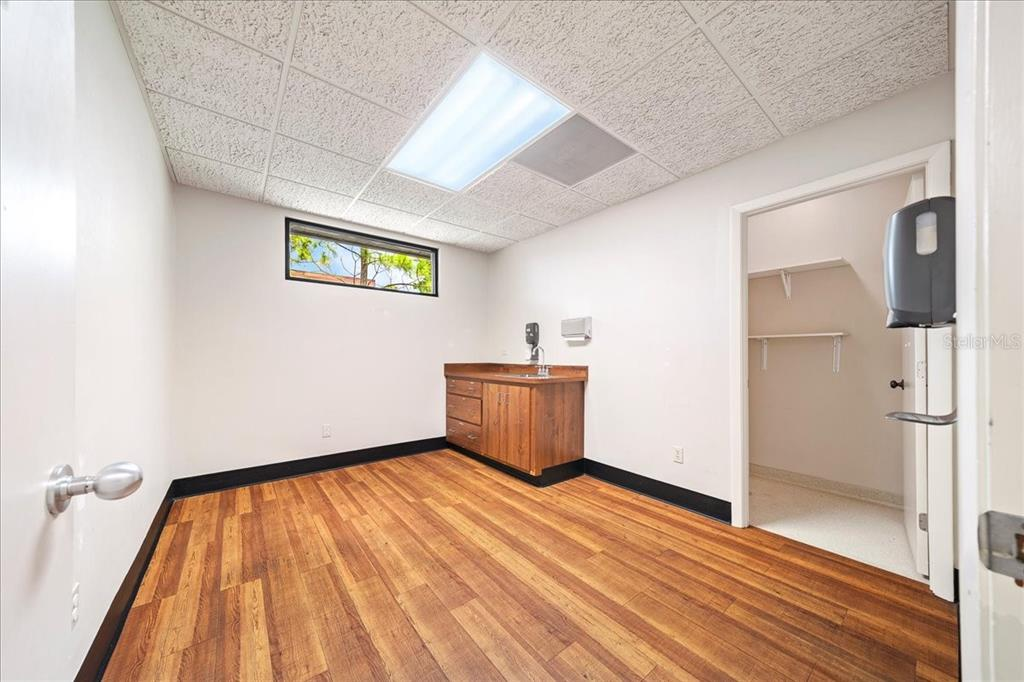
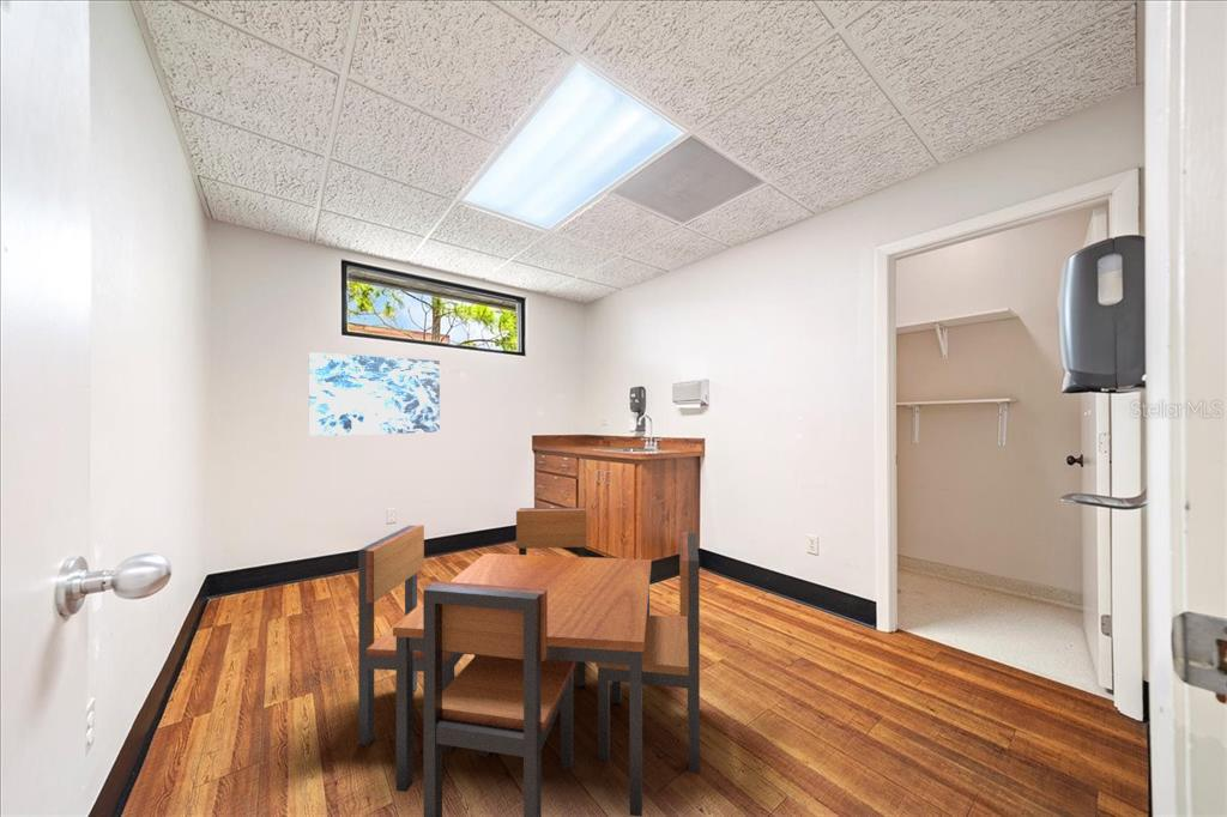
+ dining table [357,506,701,817]
+ wall art [308,351,441,437]
